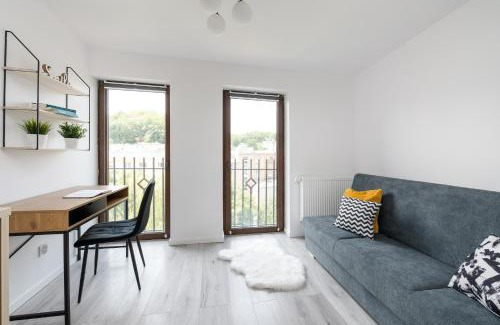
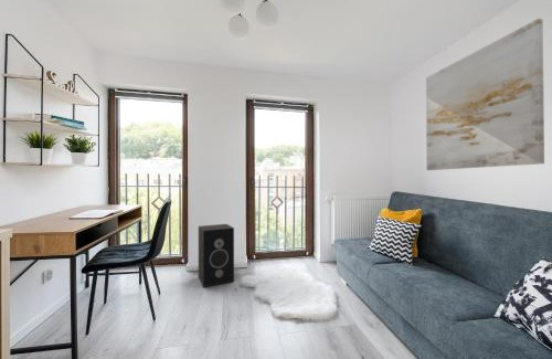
+ wall art [425,18,545,171]
+ speaker [198,223,235,288]
